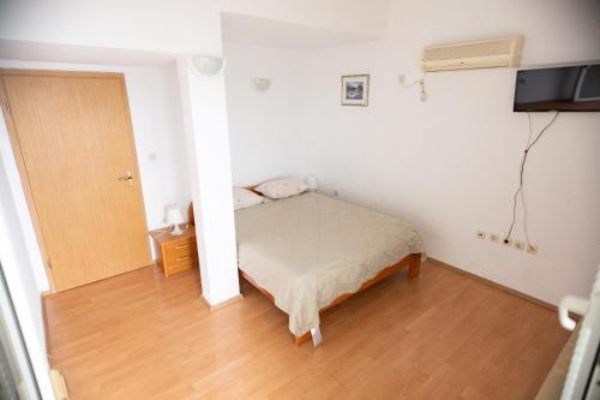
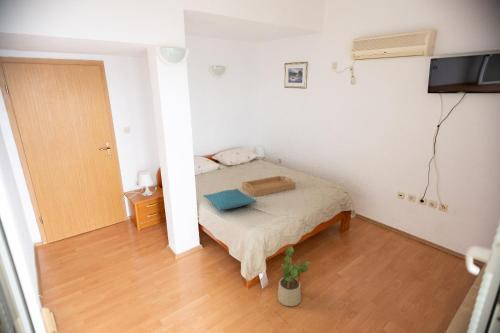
+ pillow [202,188,258,212]
+ potted plant [277,245,311,307]
+ serving tray [241,175,296,197]
